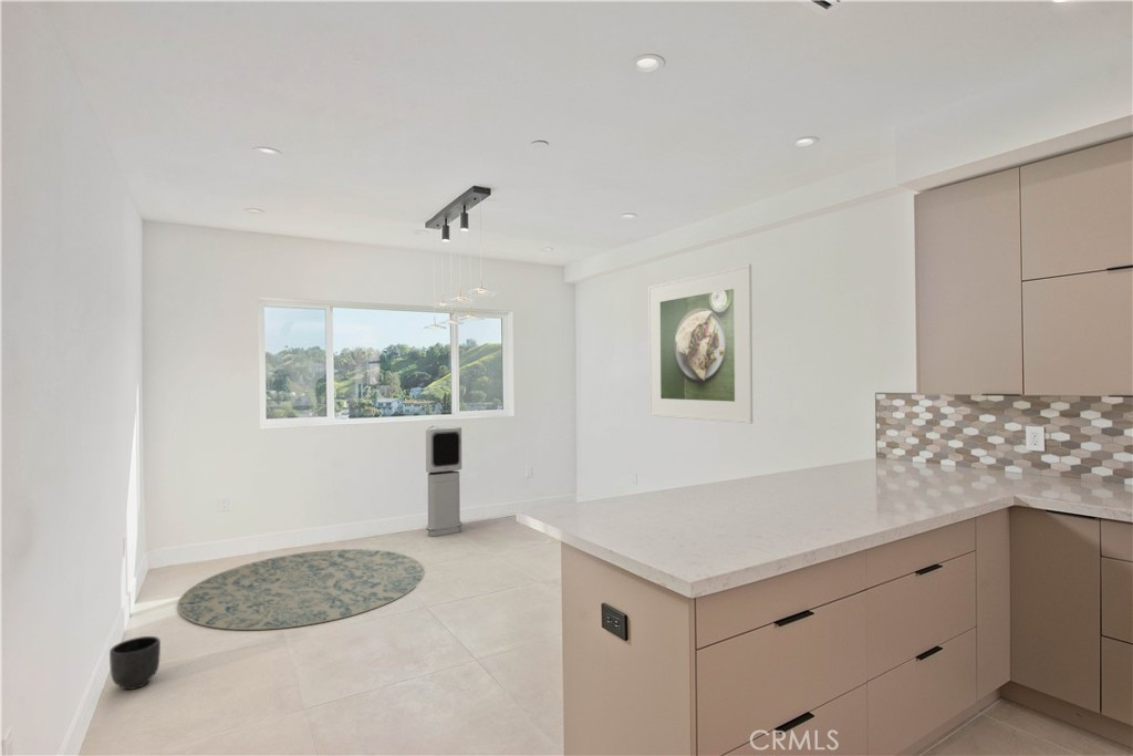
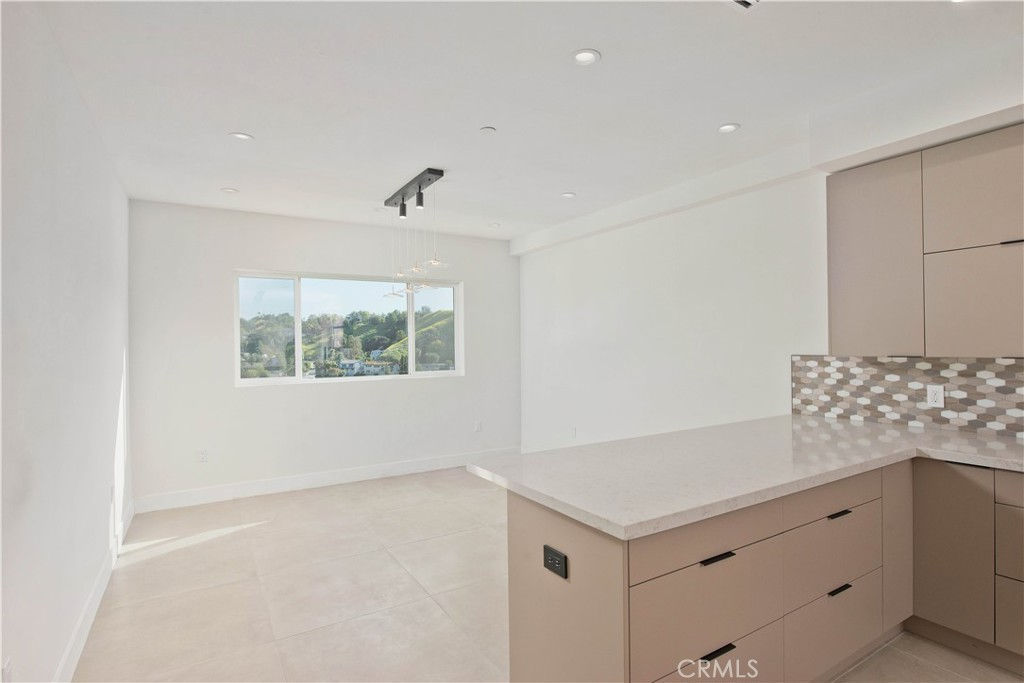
- planter [108,635,162,691]
- rug [176,548,425,631]
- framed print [647,263,753,425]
- air purifier [425,425,464,537]
